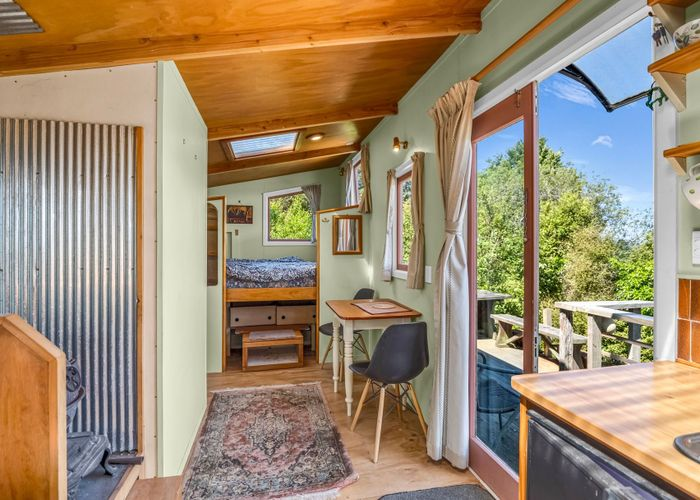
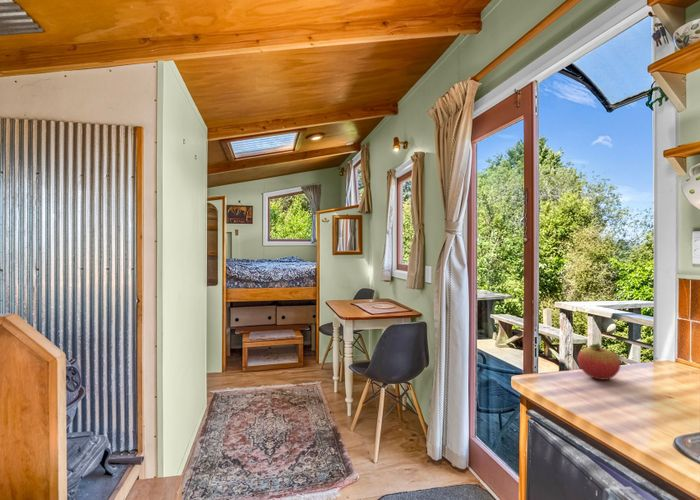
+ fruit [577,342,621,381]
